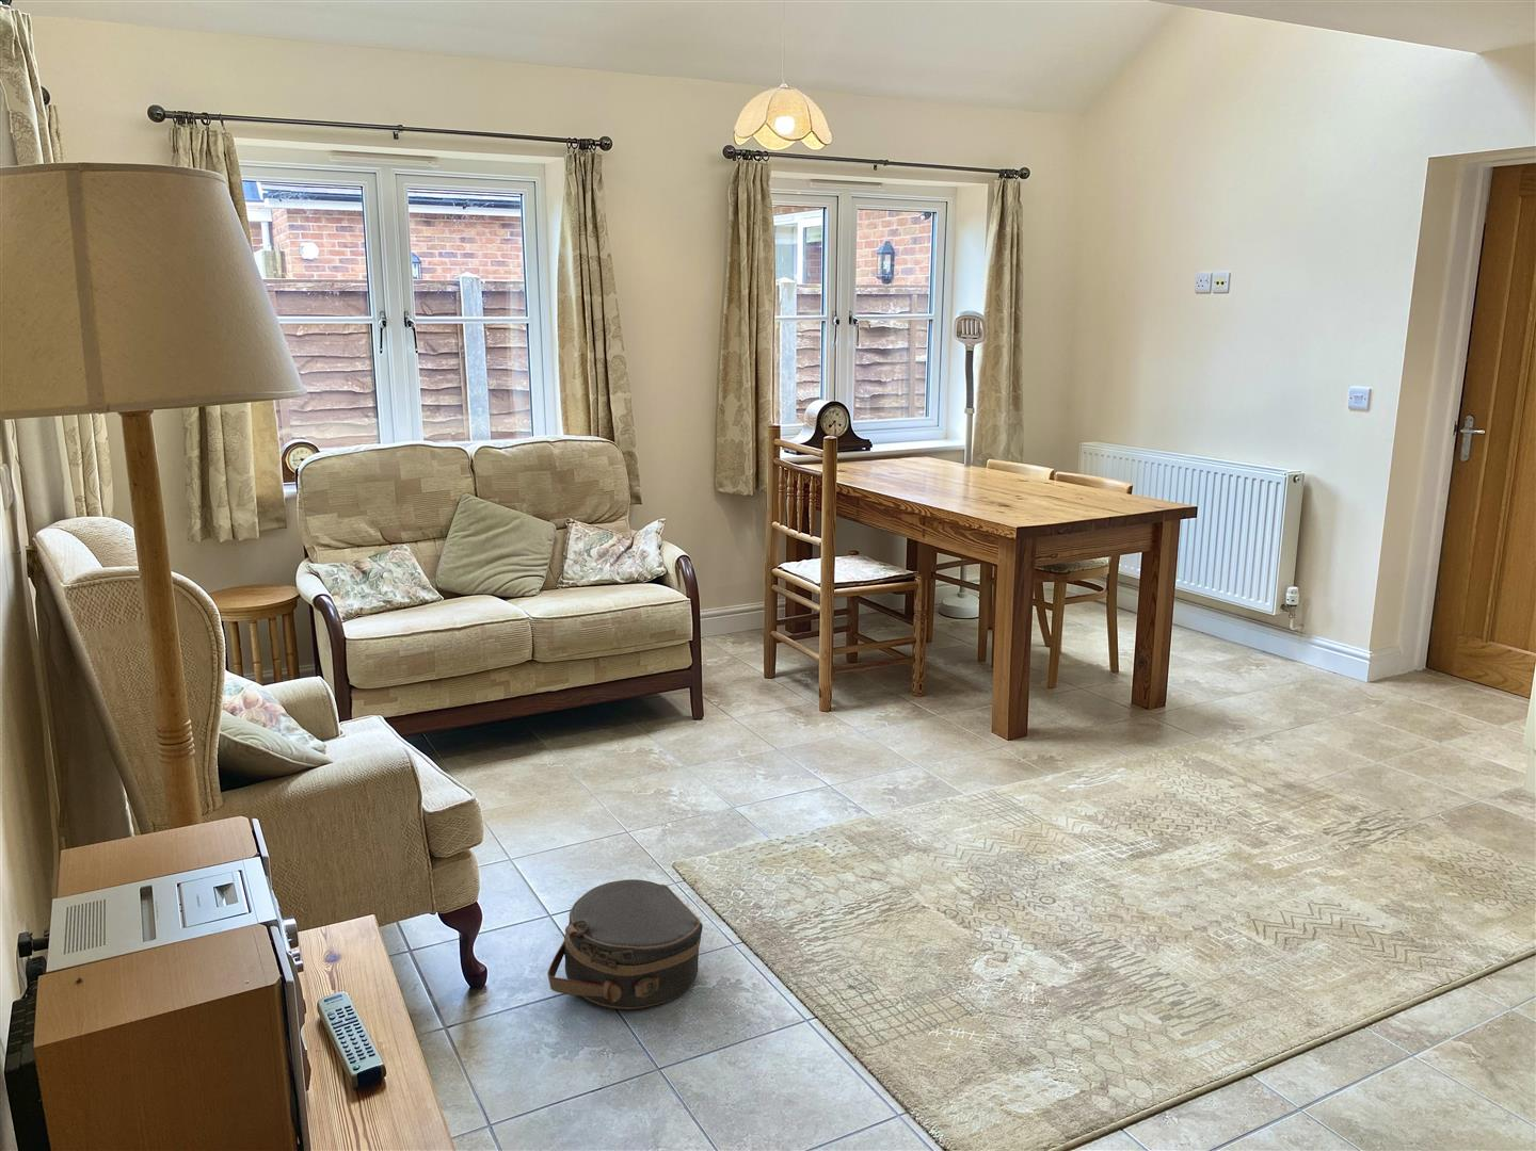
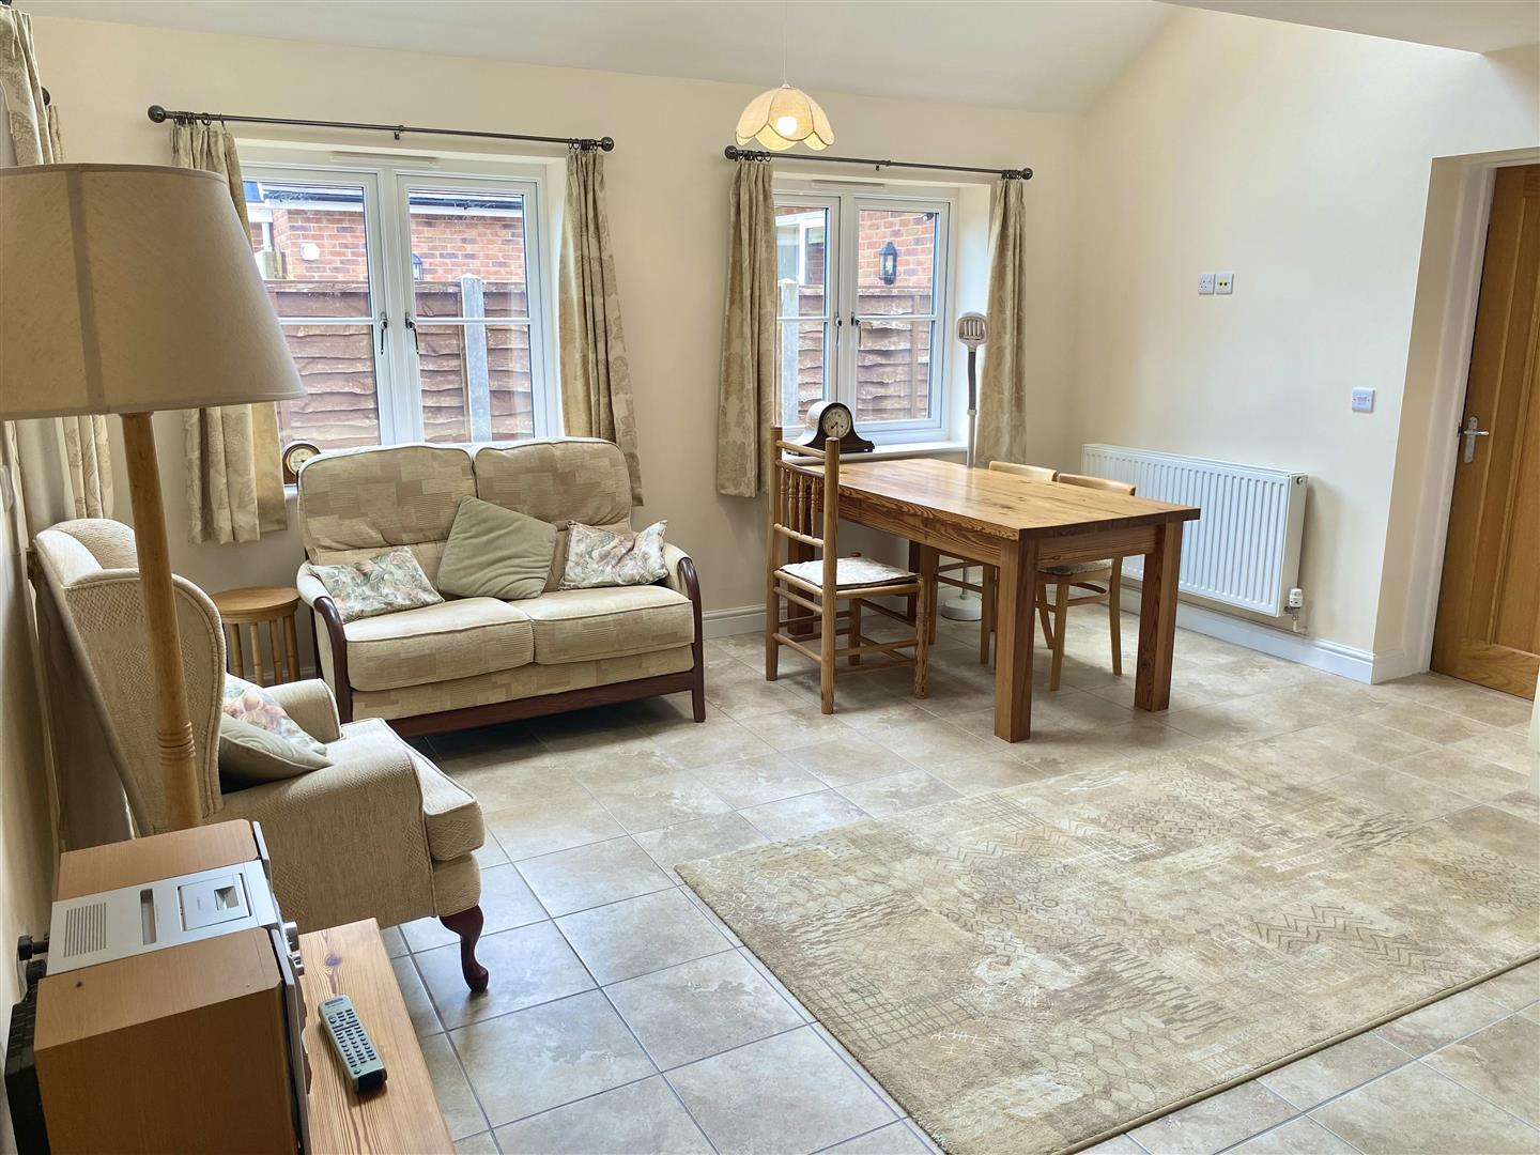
- hat box [547,878,704,1011]
